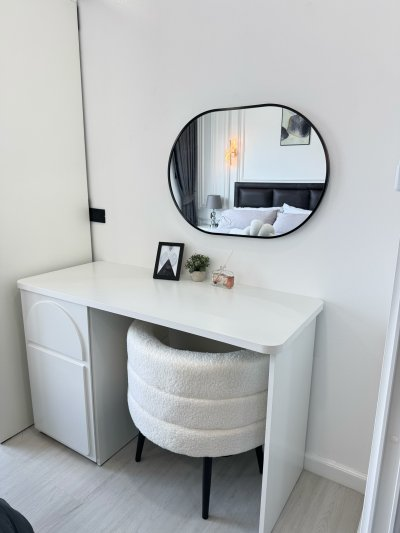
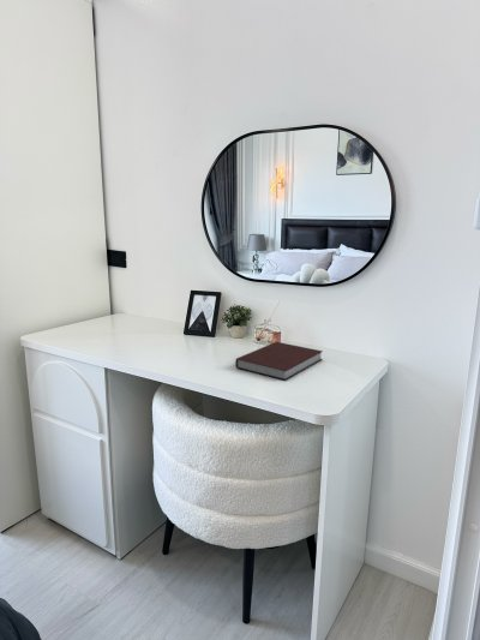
+ notebook [234,341,324,382]
